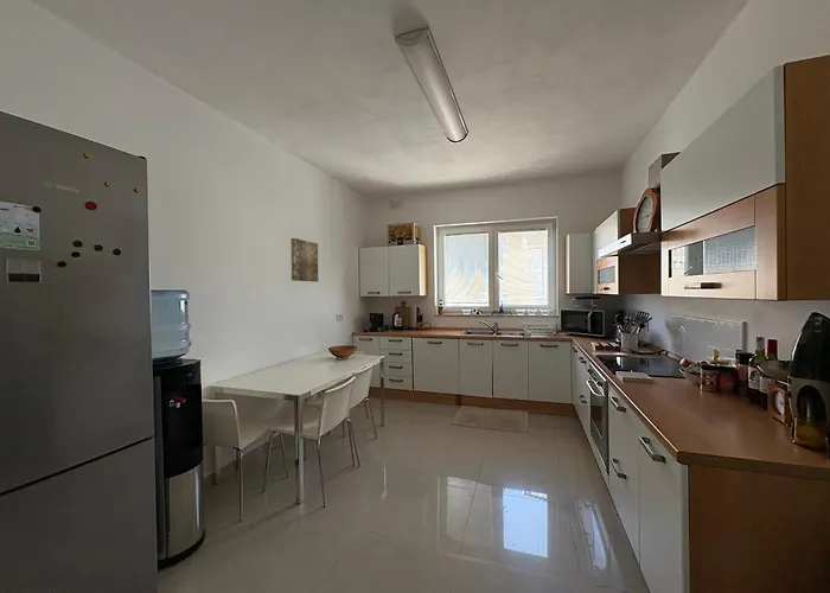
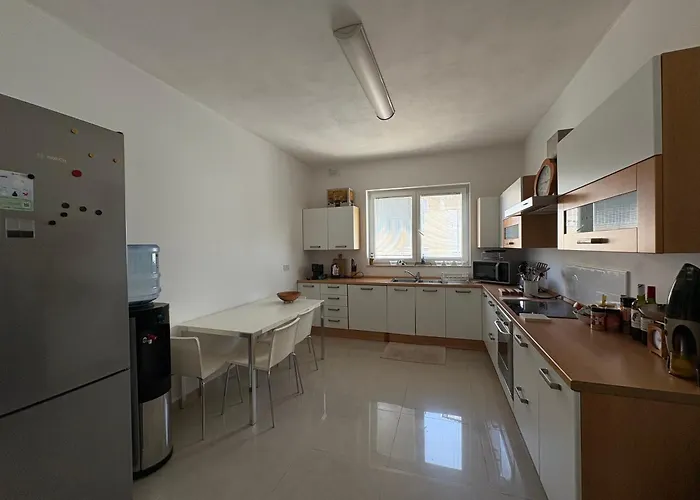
- wall art [289,237,319,282]
